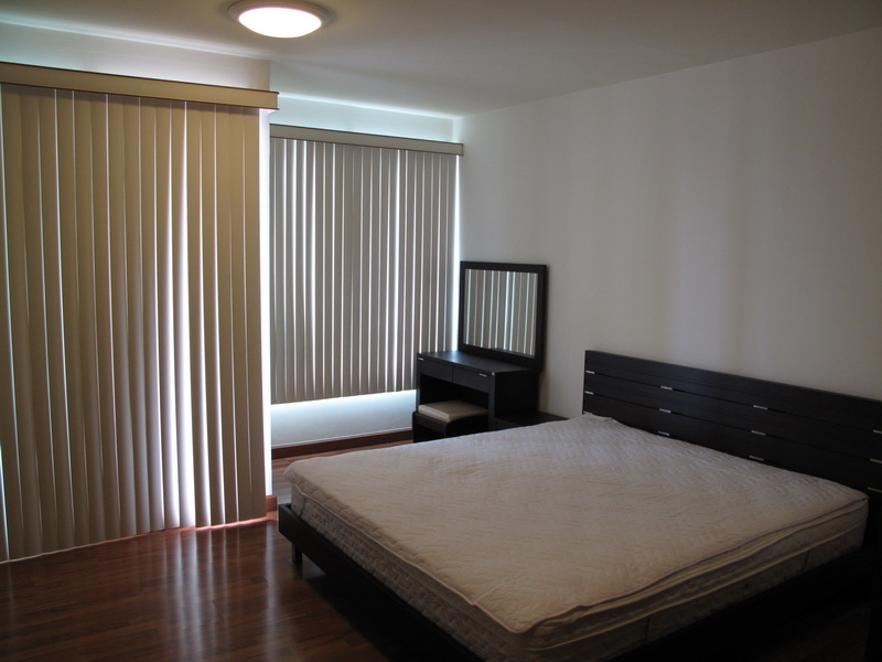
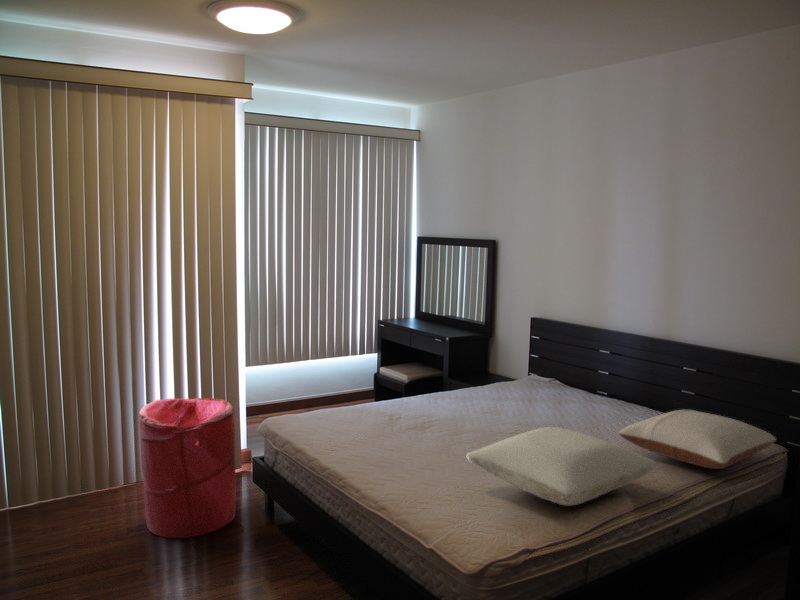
+ laundry hamper [138,397,237,539]
+ pillow [465,426,657,507]
+ pillow [617,409,778,470]
